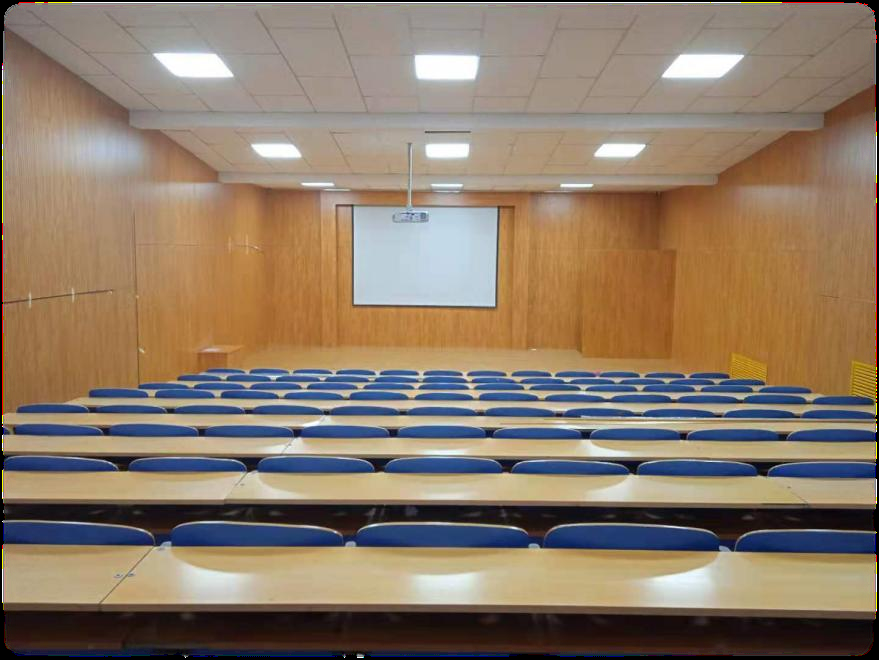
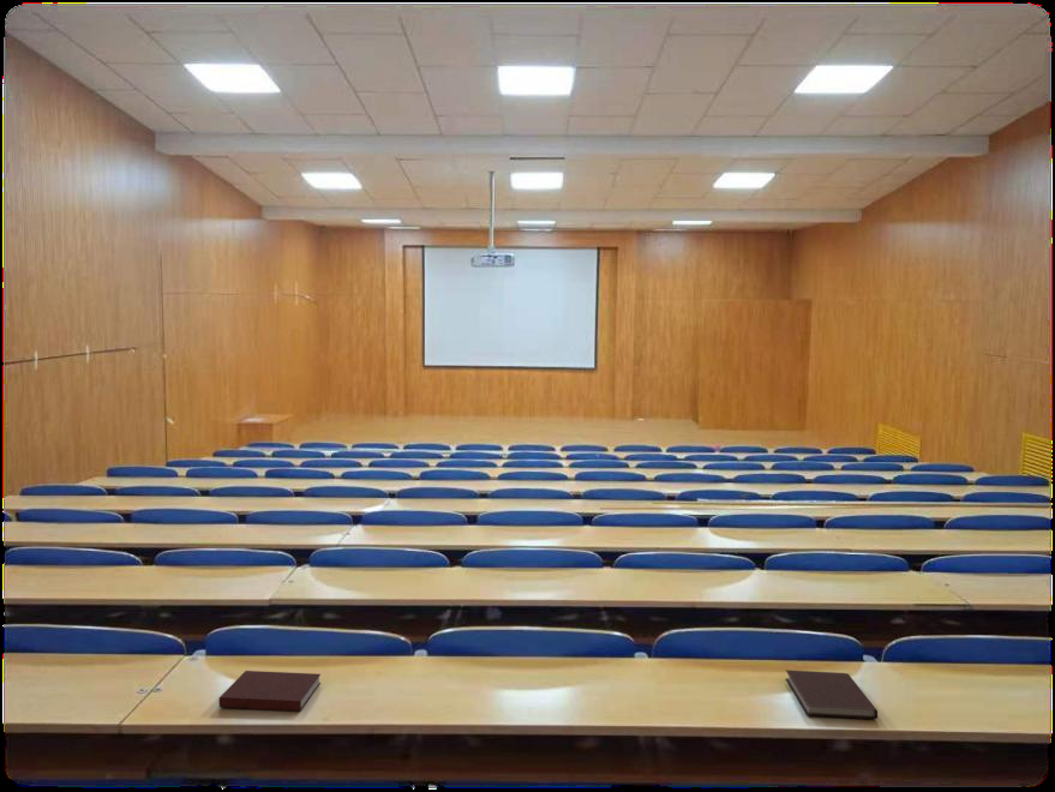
+ notebook [218,670,322,713]
+ notebook [784,668,879,720]
